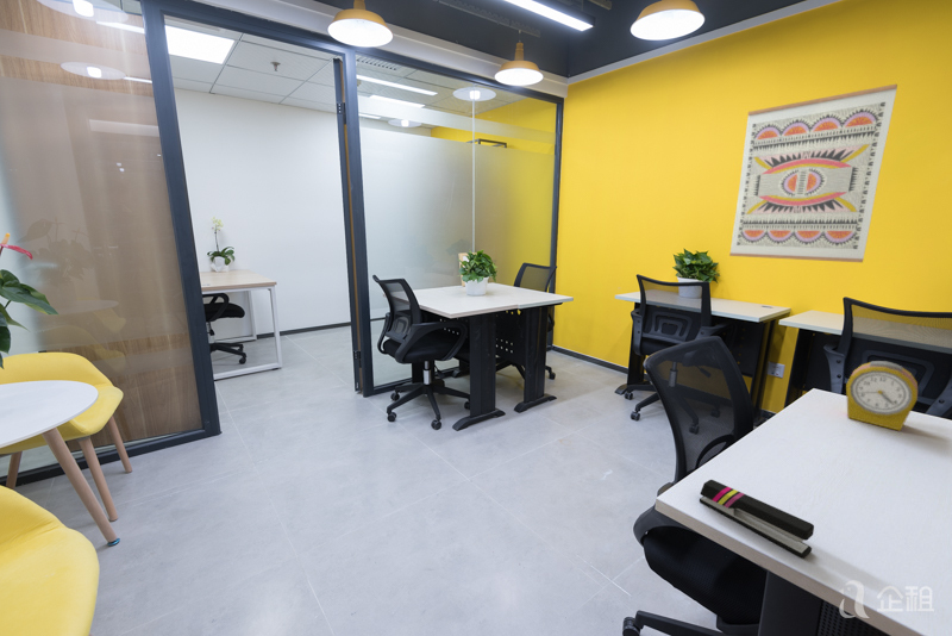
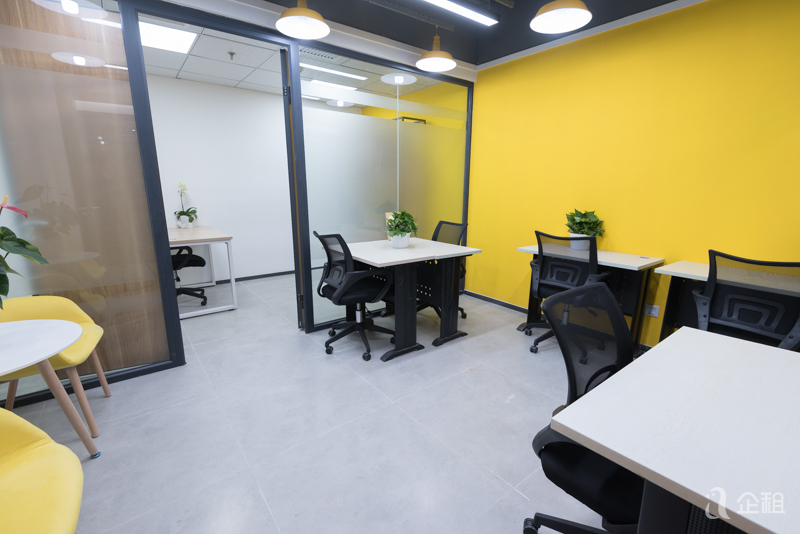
- stapler [699,479,815,559]
- alarm clock [845,360,919,432]
- wall art [728,83,898,263]
